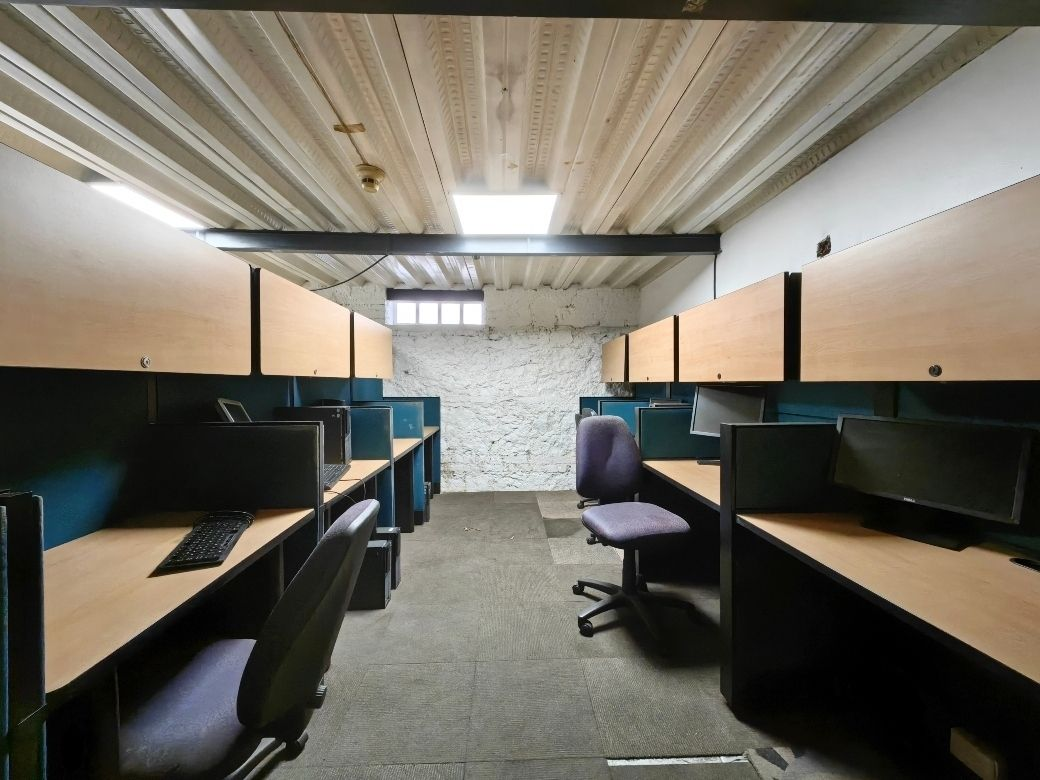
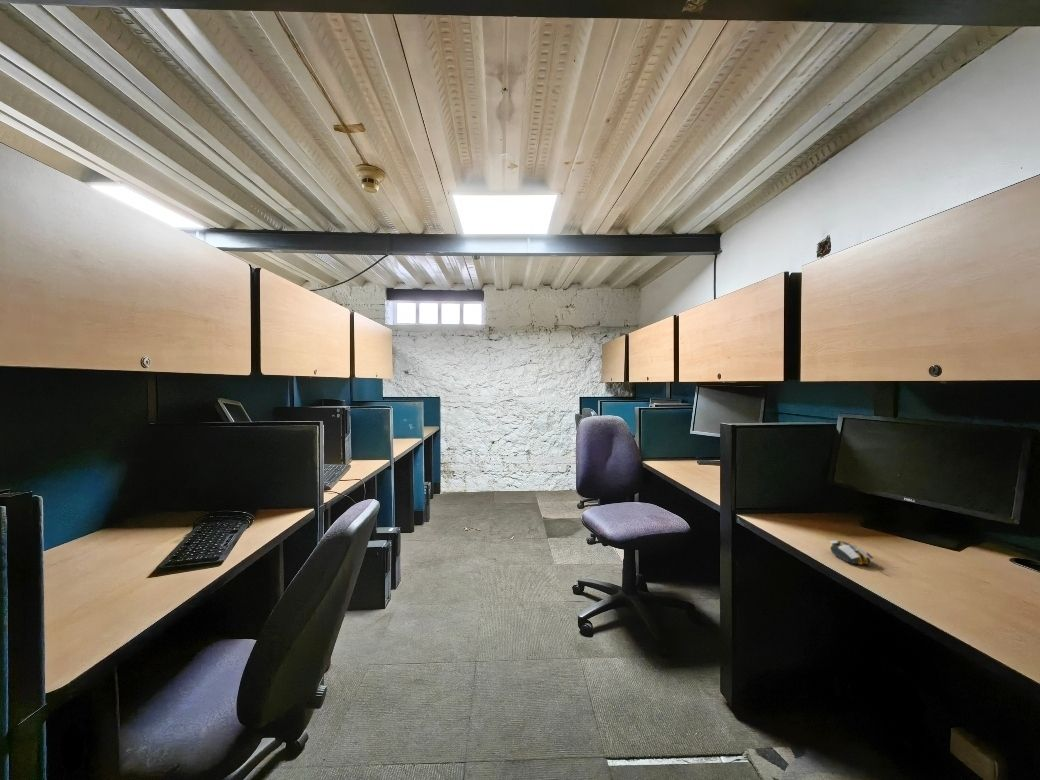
+ computer mouse [829,540,884,572]
